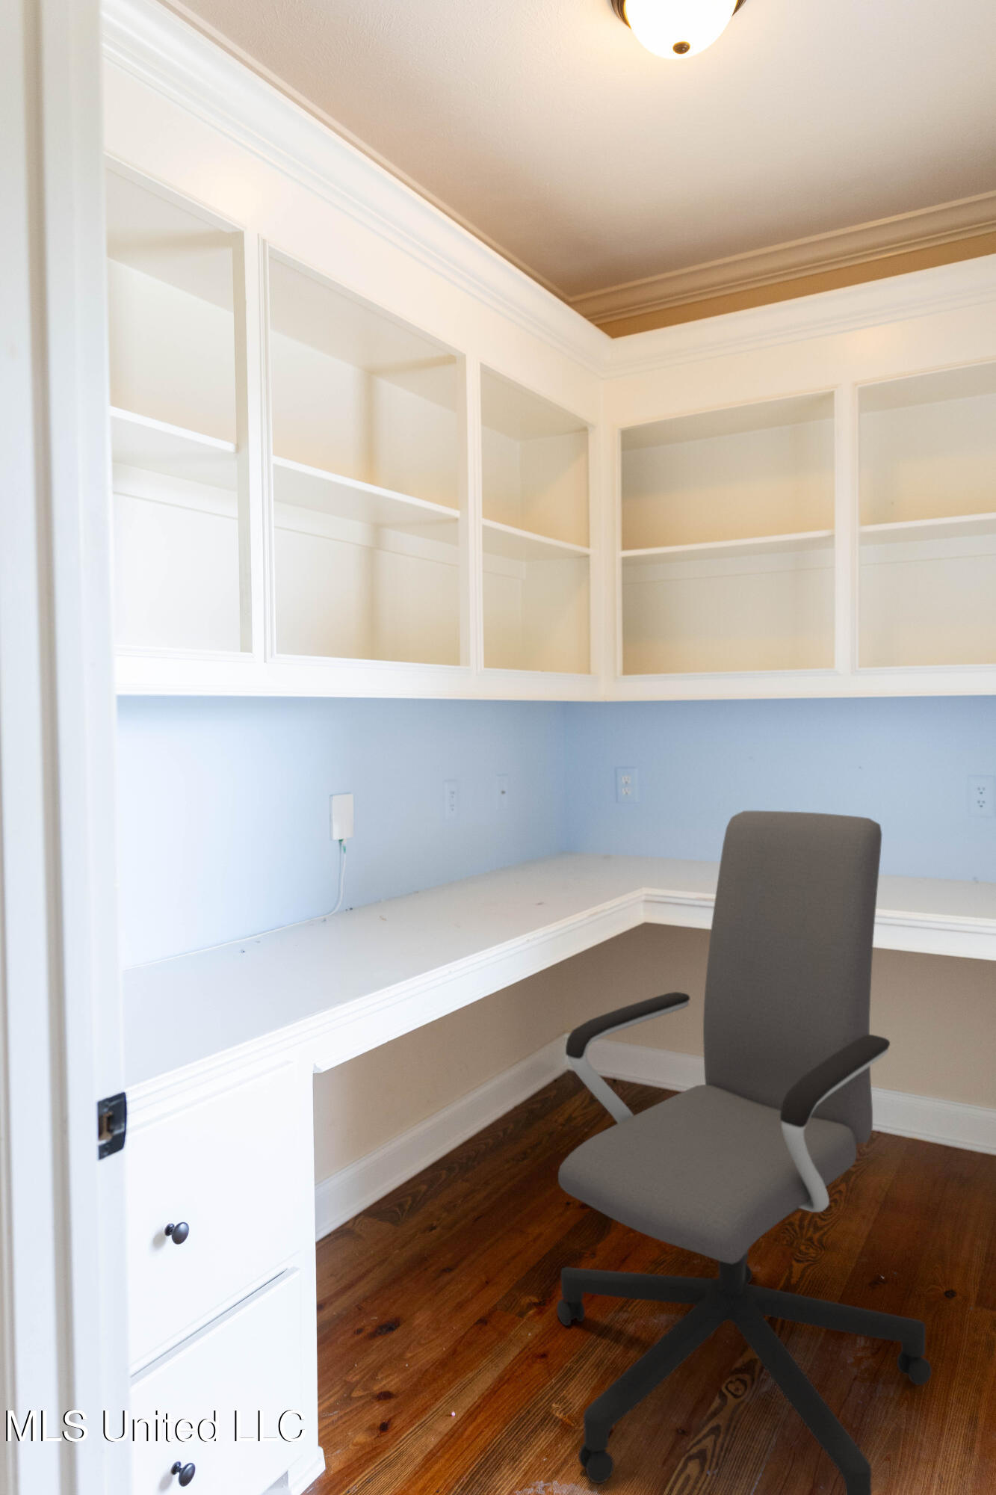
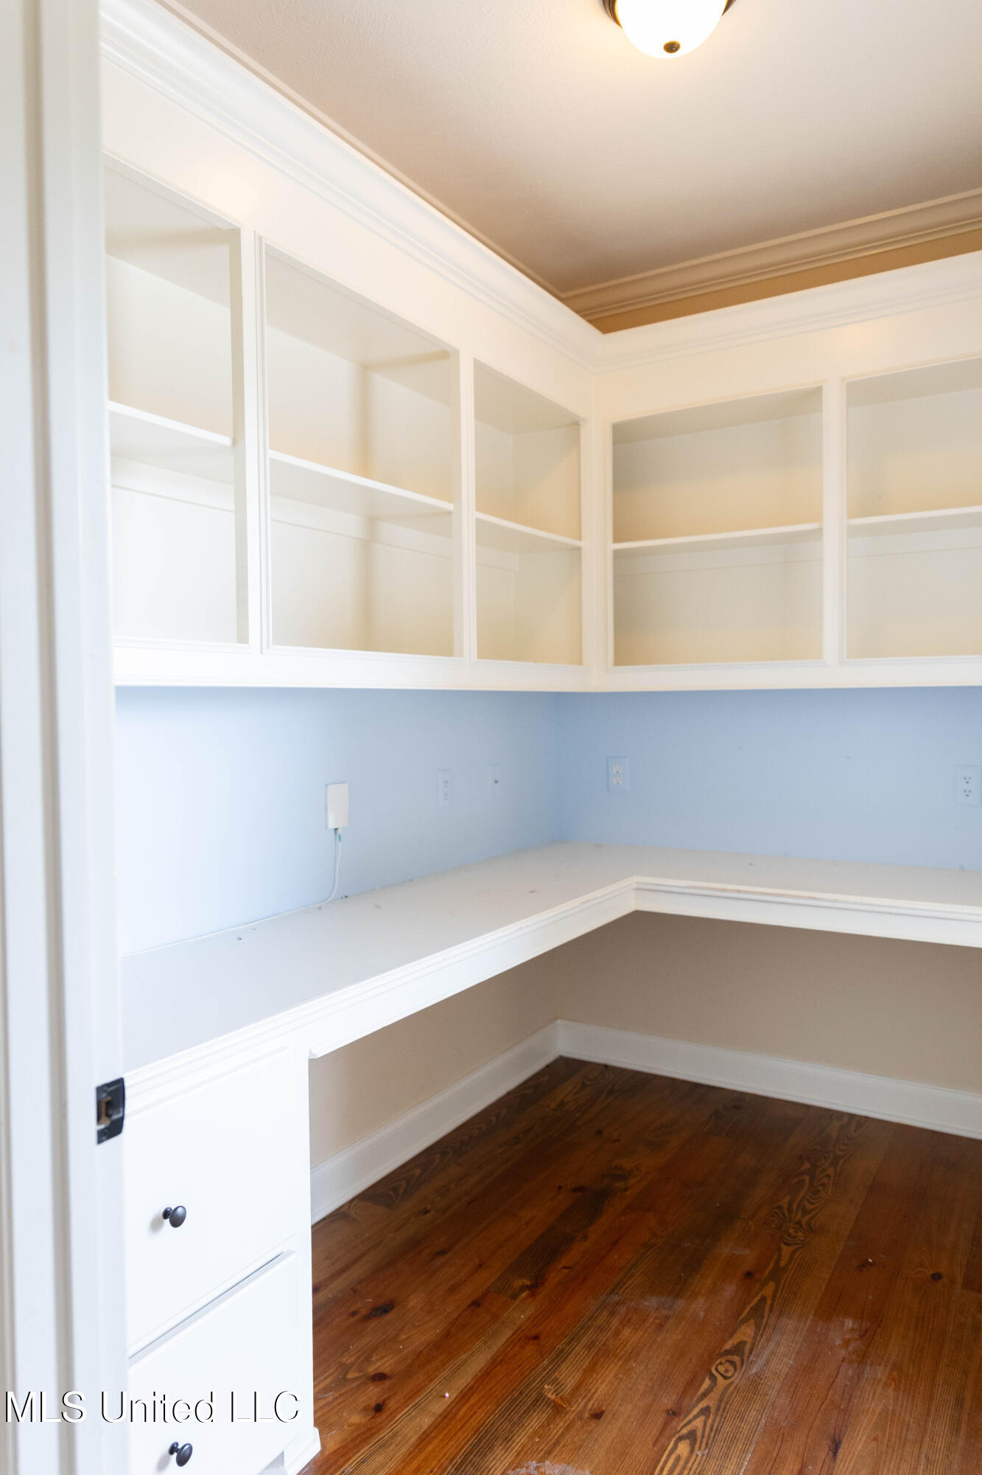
- office chair [557,810,933,1495]
